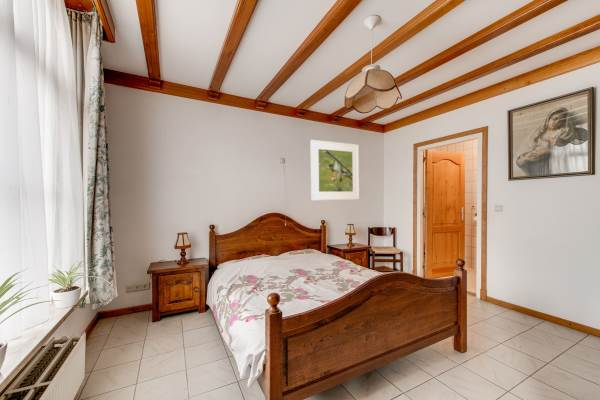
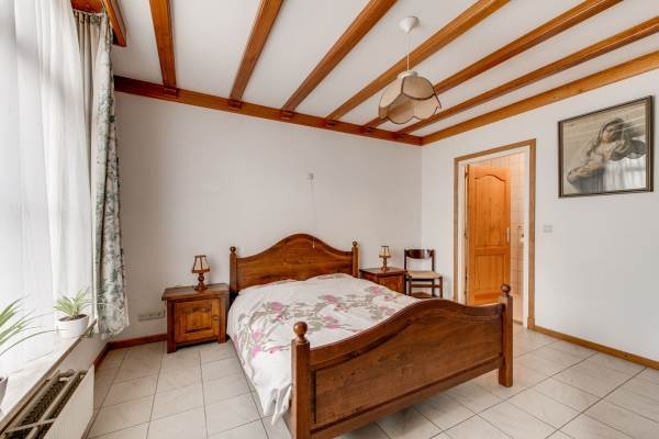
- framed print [309,139,360,201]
